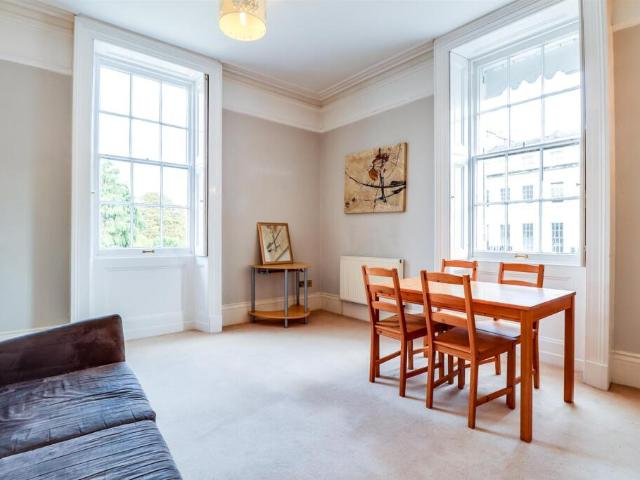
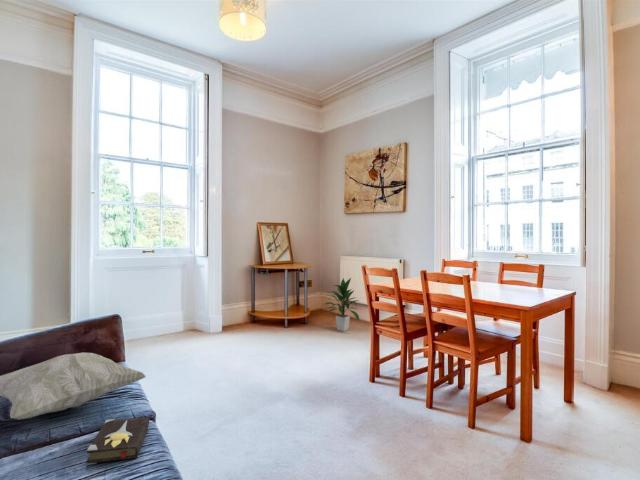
+ decorative pillow [0,352,147,420]
+ hardback book [85,416,150,466]
+ indoor plant [322,277,360,332]
